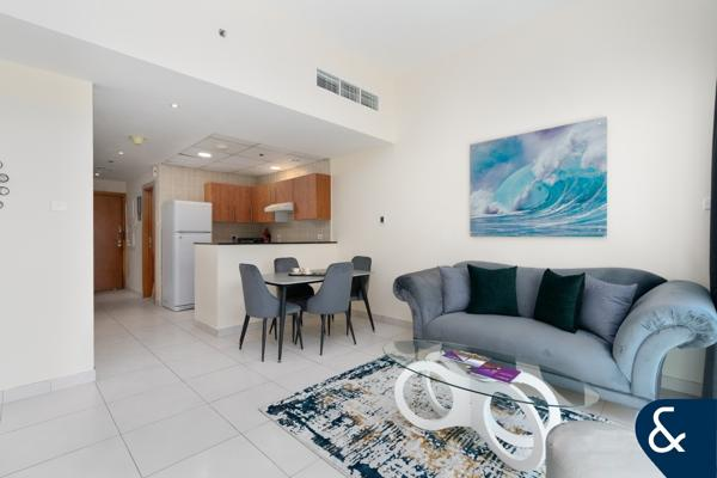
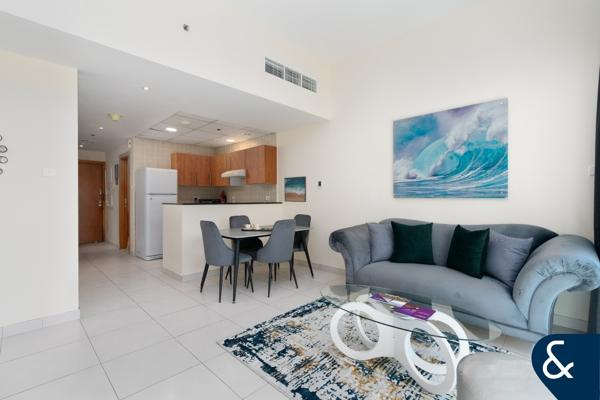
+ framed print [283,175,307,203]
